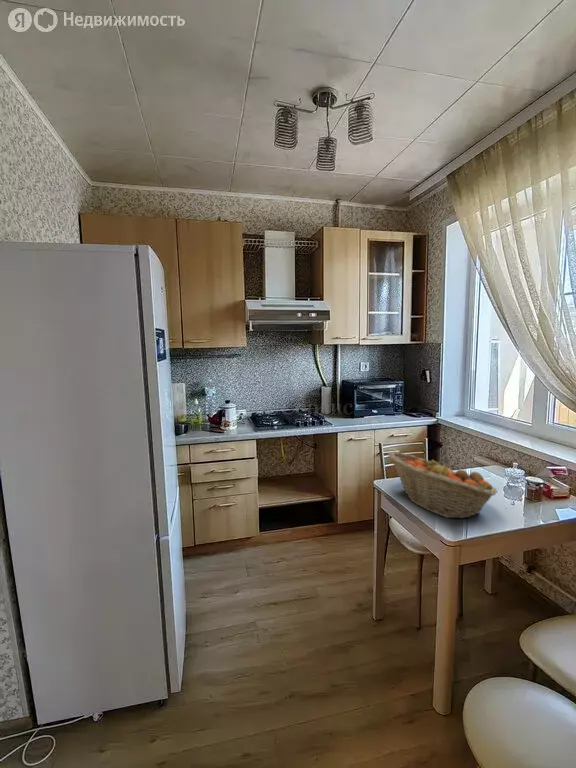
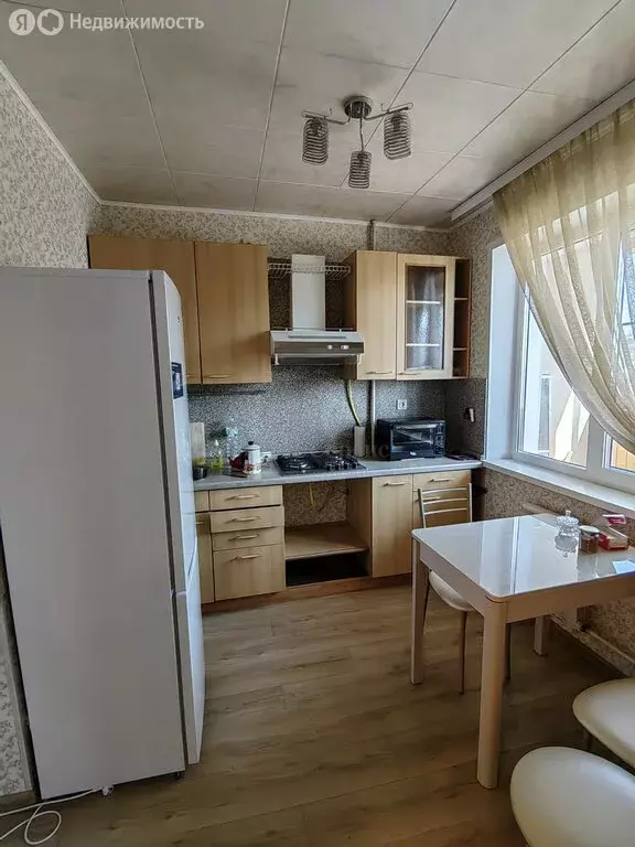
- fruit basket [387,451,499,519]
